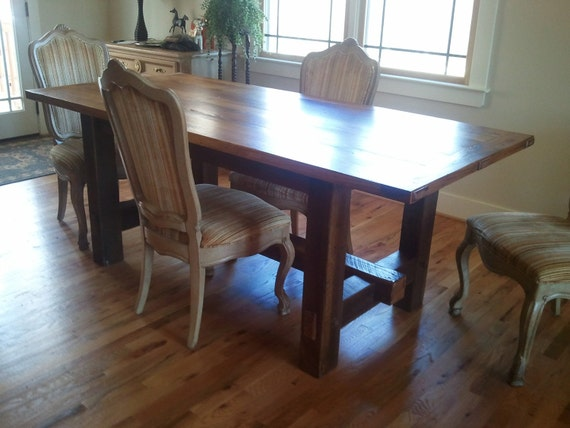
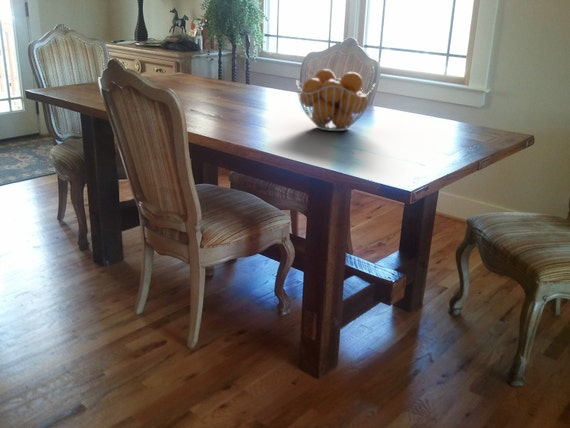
+ fruit basket [295,68,376,132]
